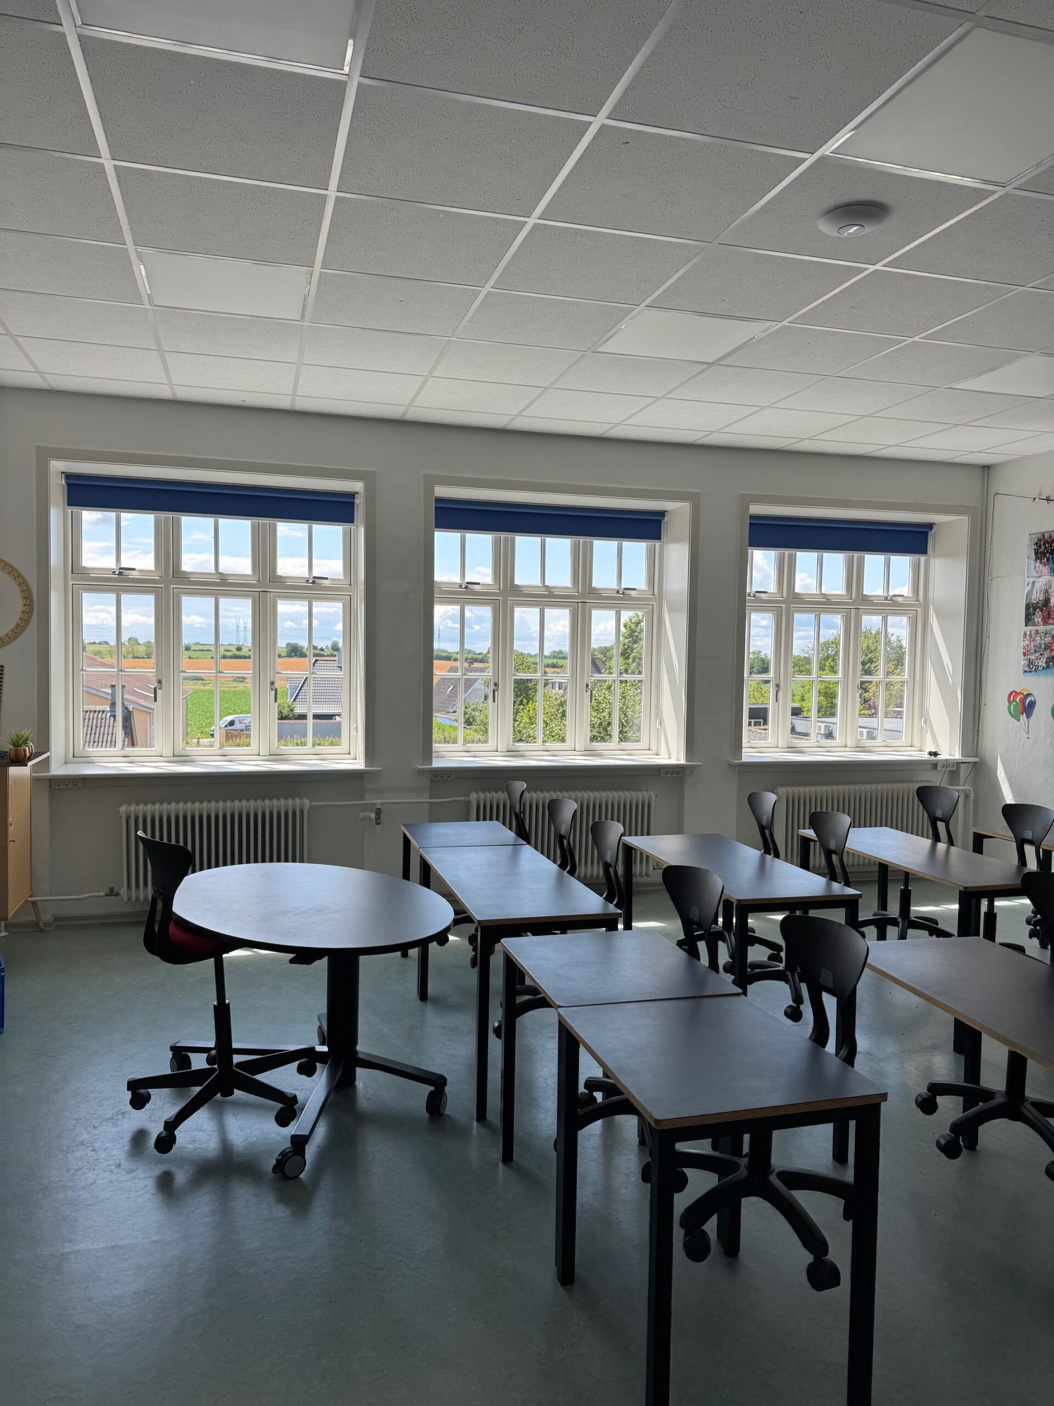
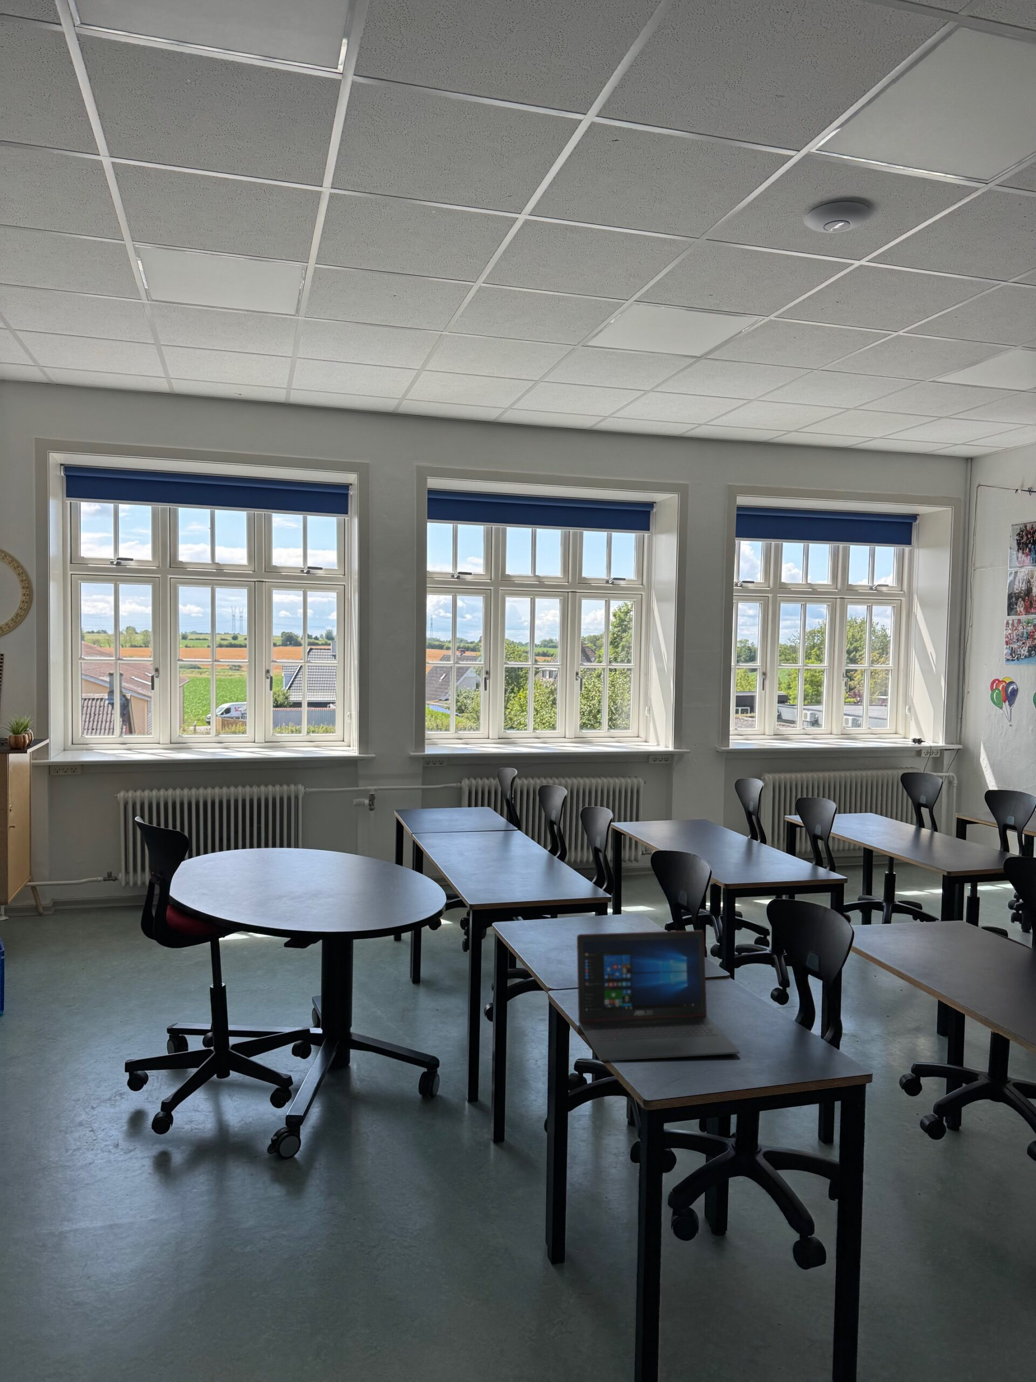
+ laptop [577,929,740,1062]
